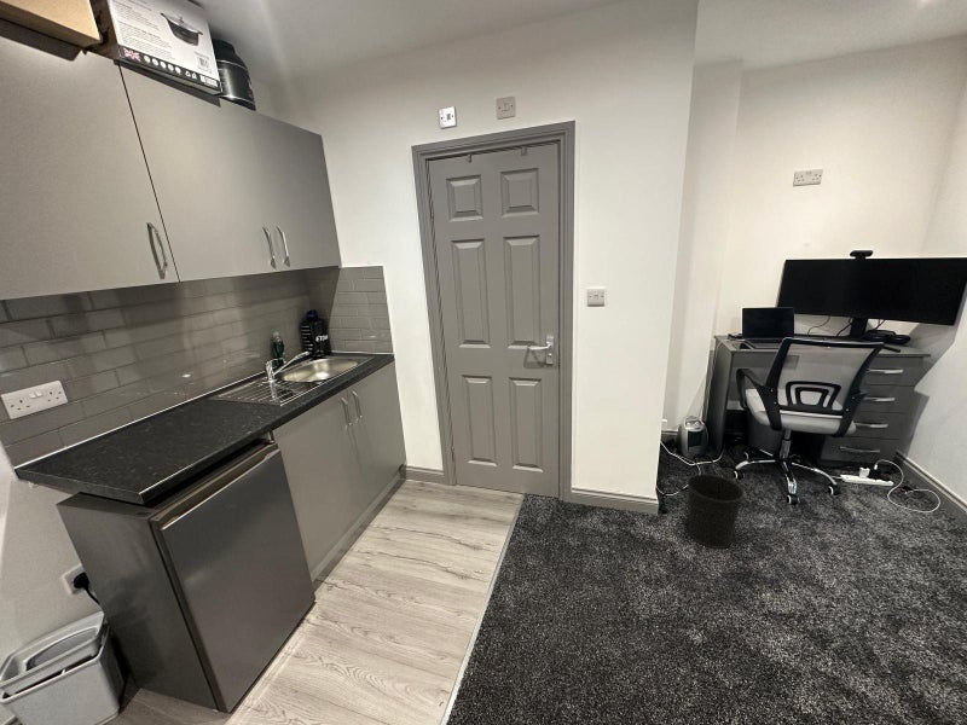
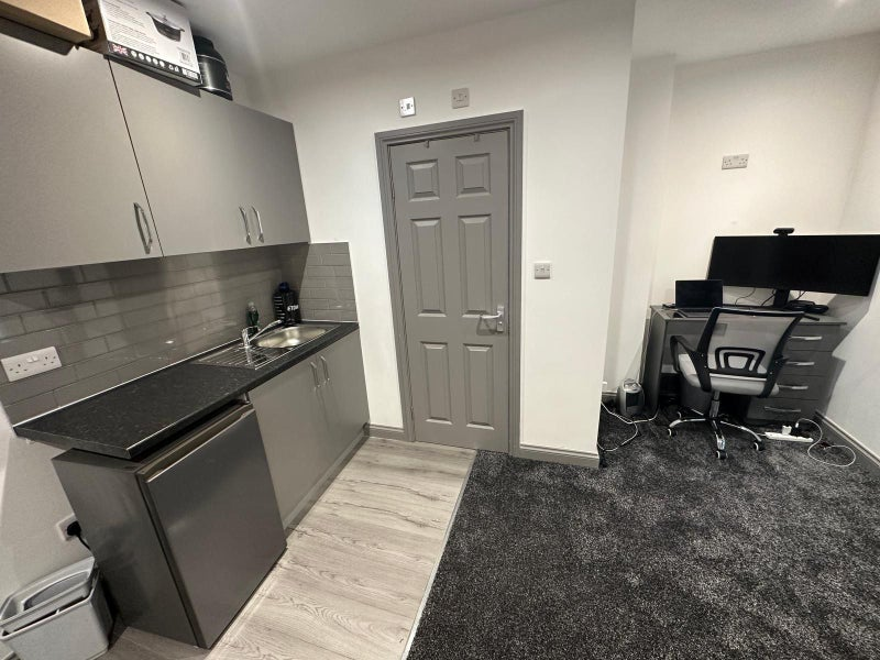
- wastebasket [685,472,746,550]
